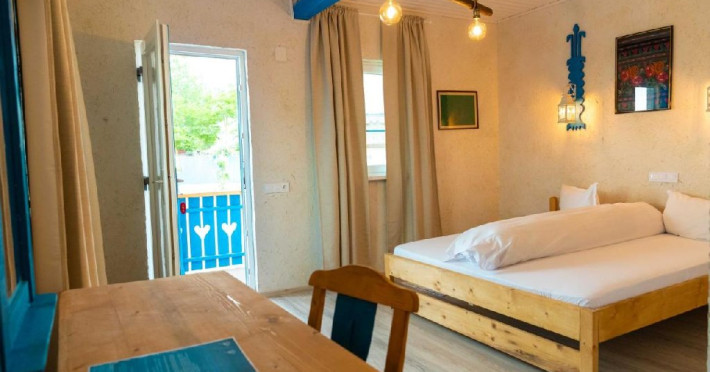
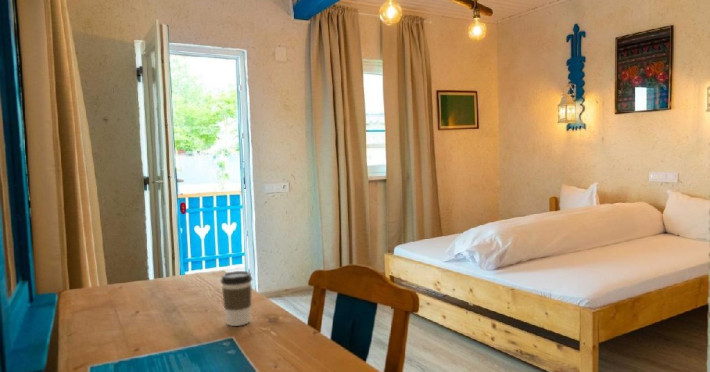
+ coffee cup [220,270,253,327]
